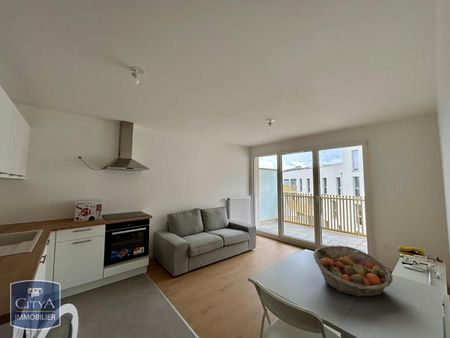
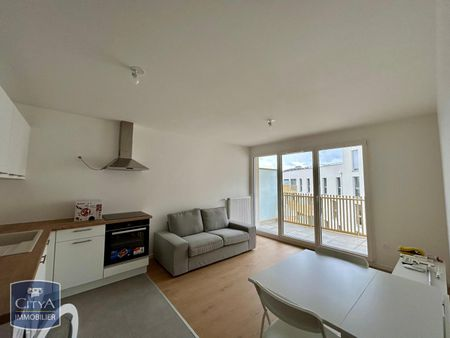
- fruit basket [313,244,394,298]
